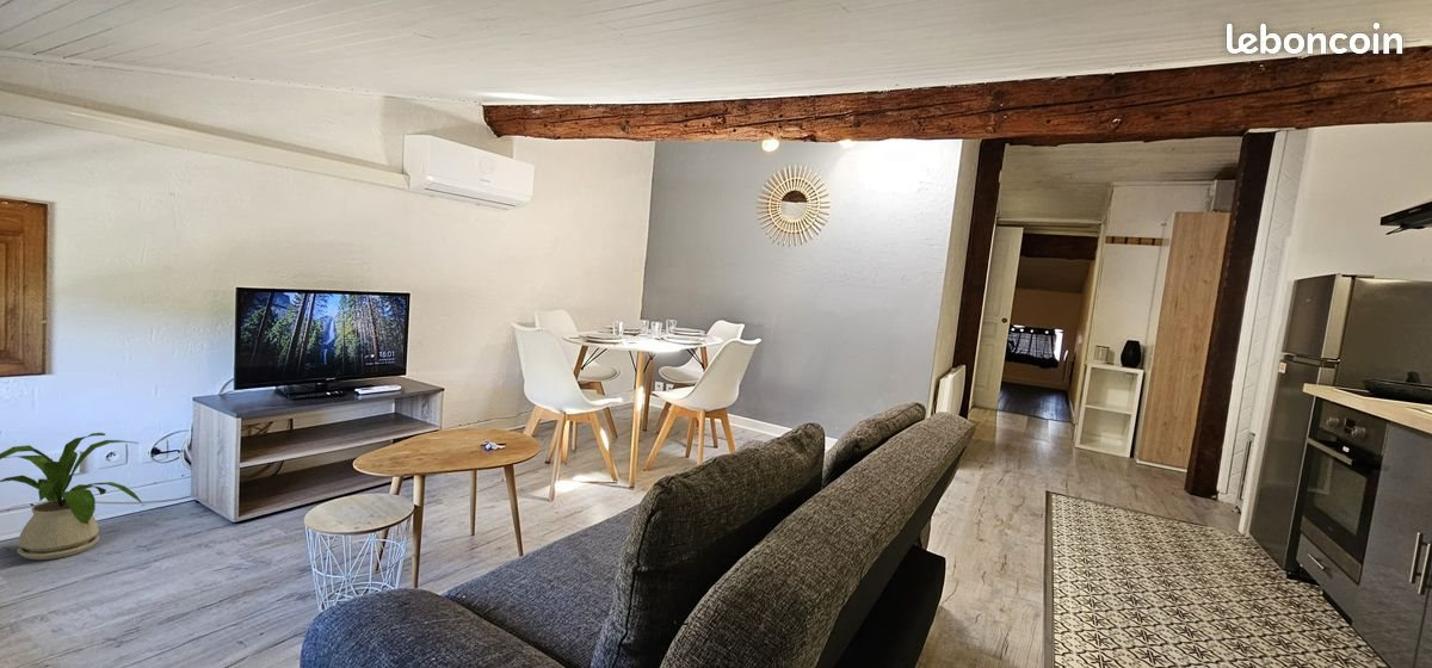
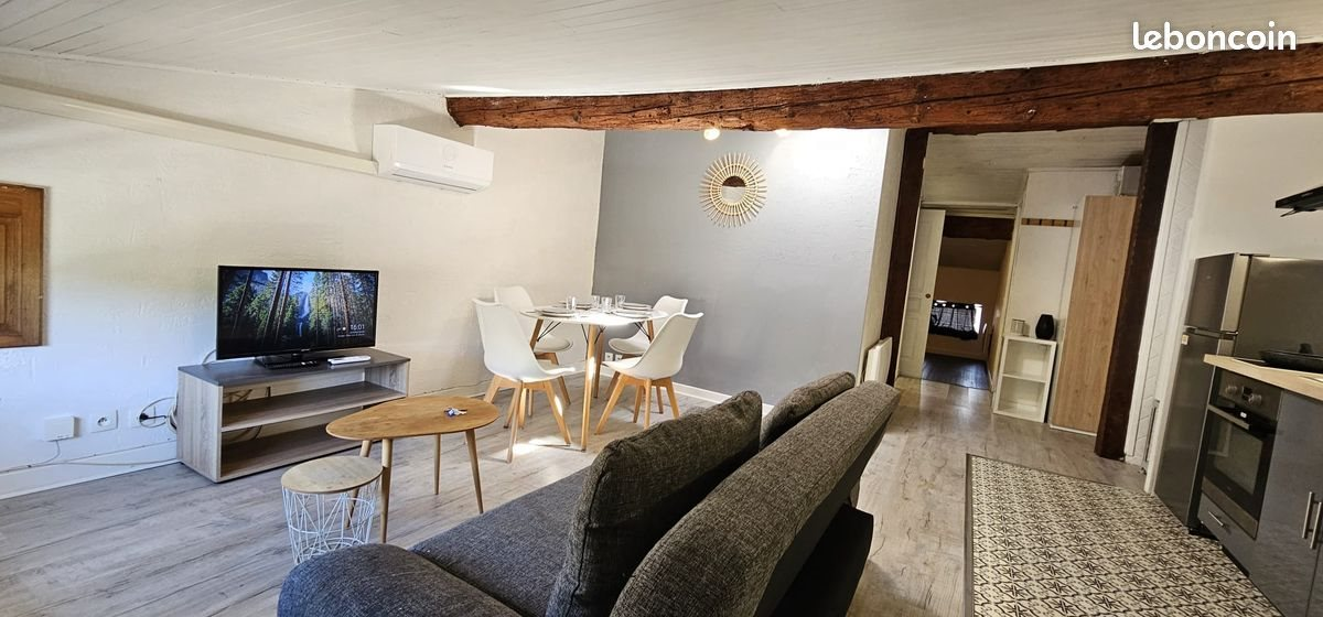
- house plant [0,432,143,561]
